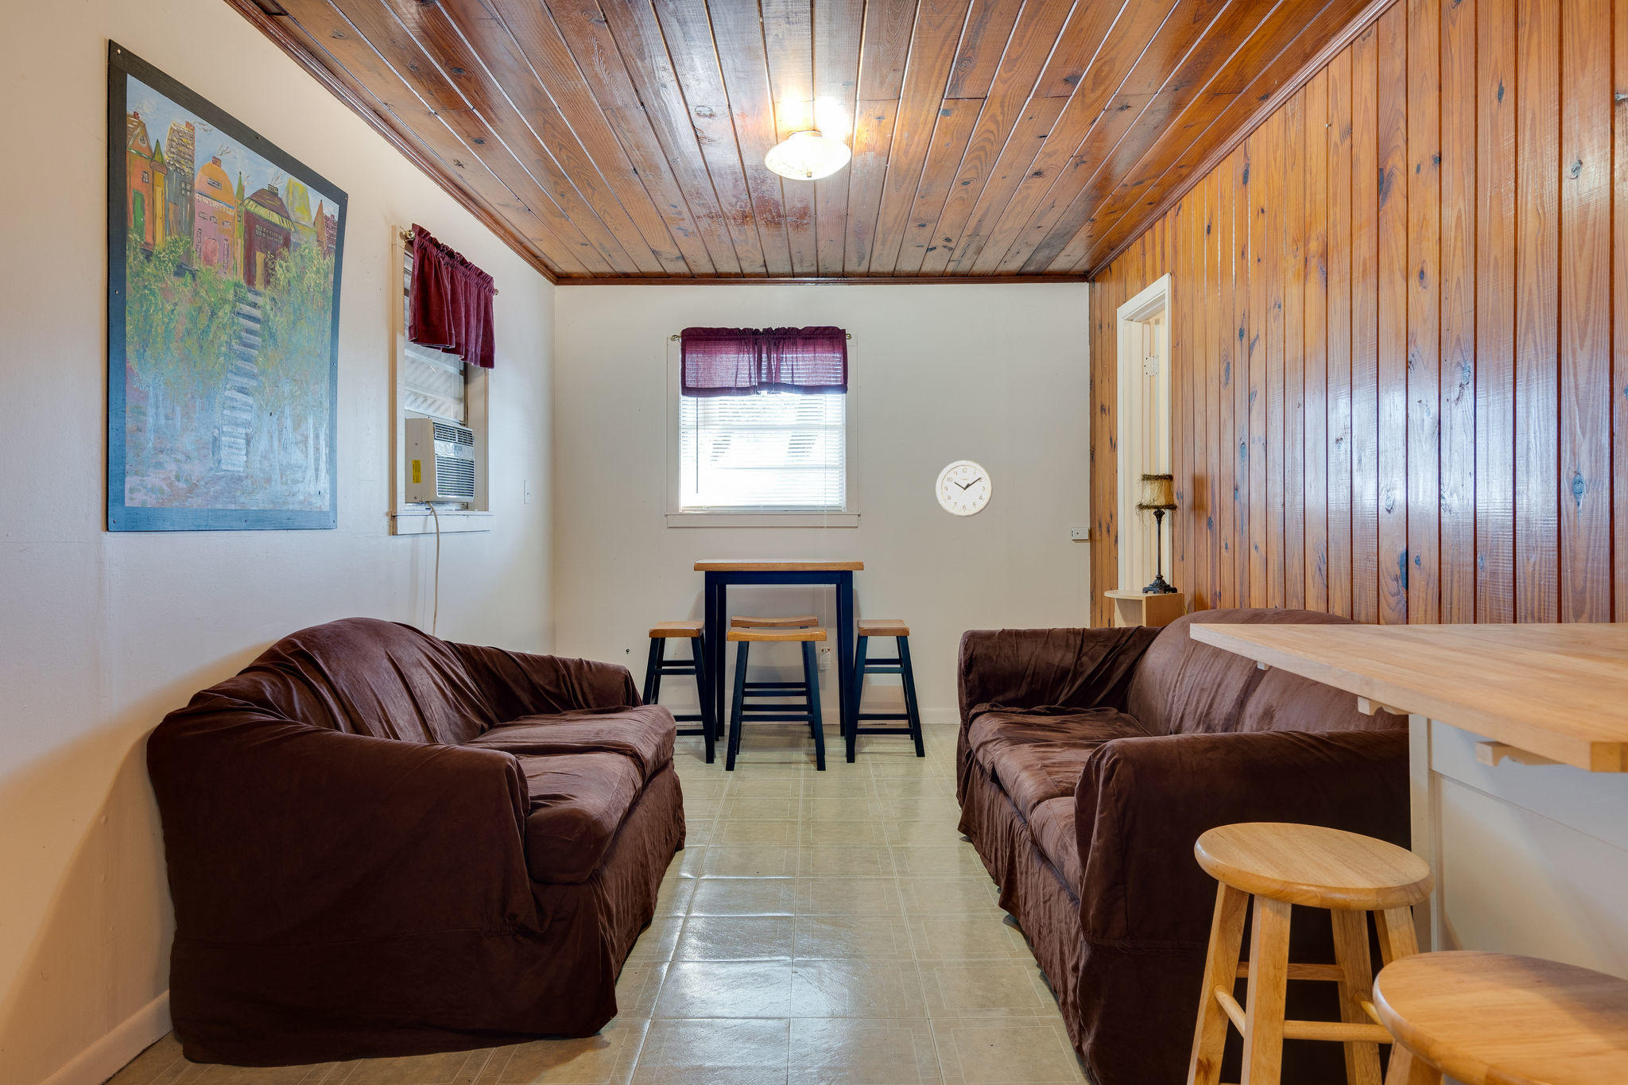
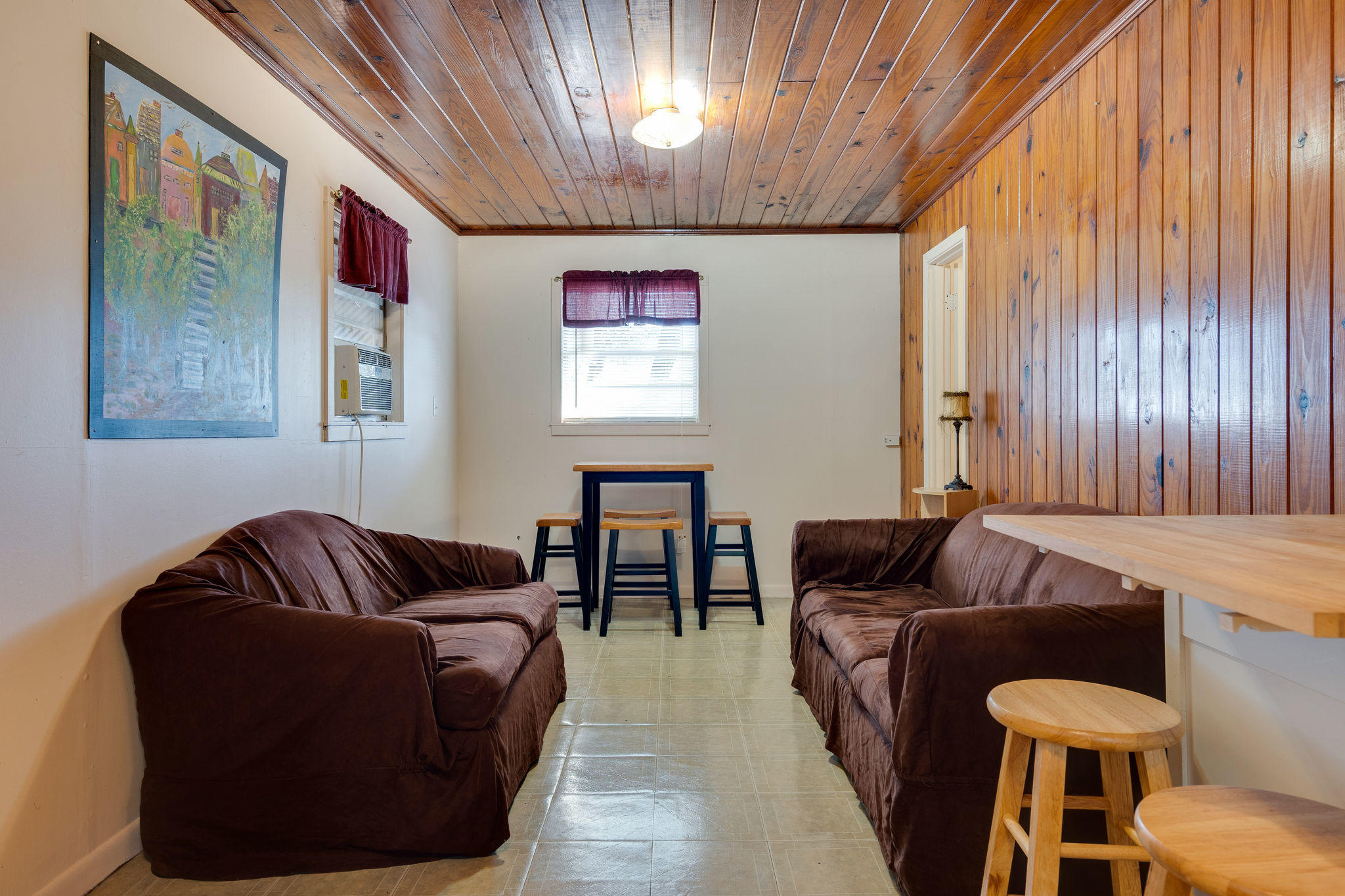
- wall clock [934,459,994,518]
